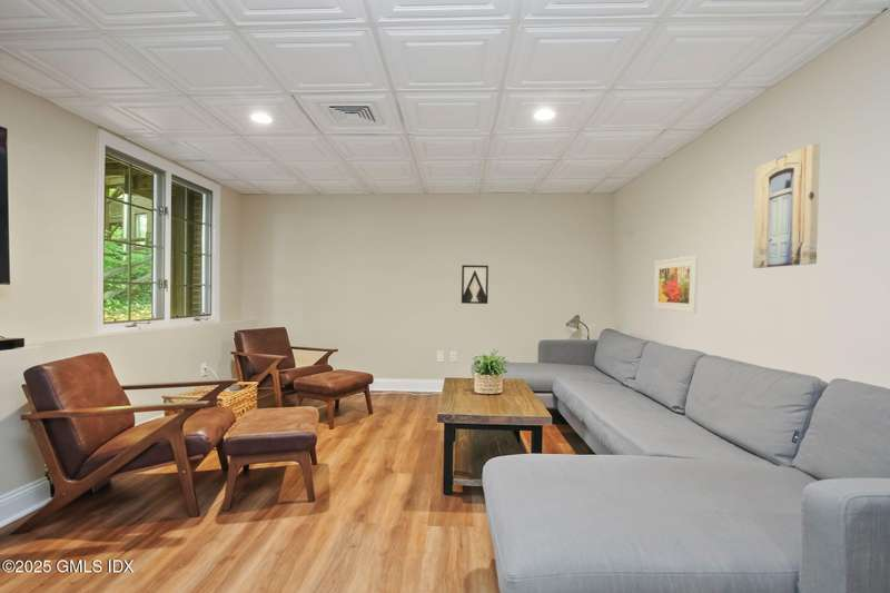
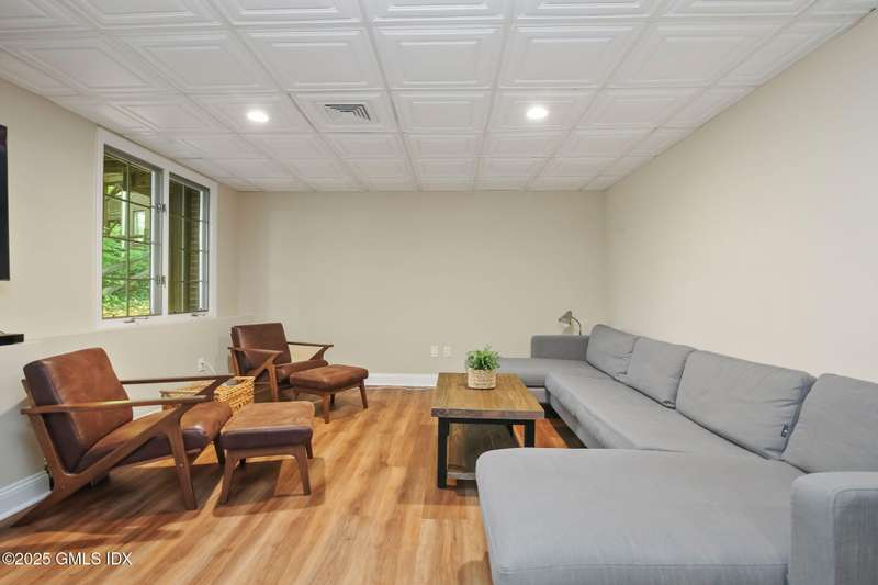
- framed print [653,255,699,315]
- wall art [461,264,490,305]
- wall art [752,142,821,269]
